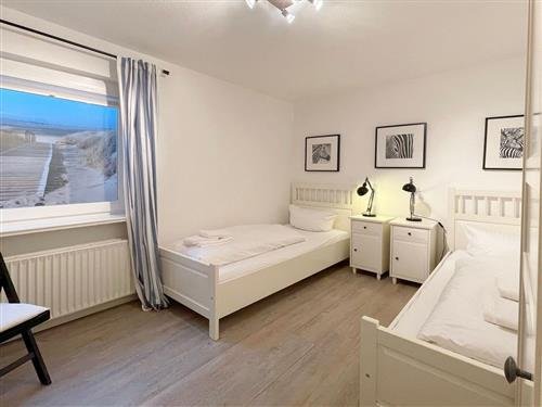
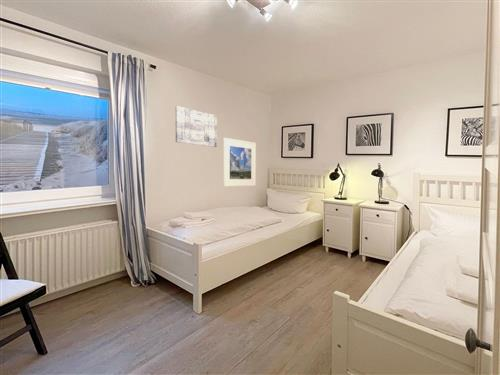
+ wall art [174,105,218,148]
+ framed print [223,137,257,187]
